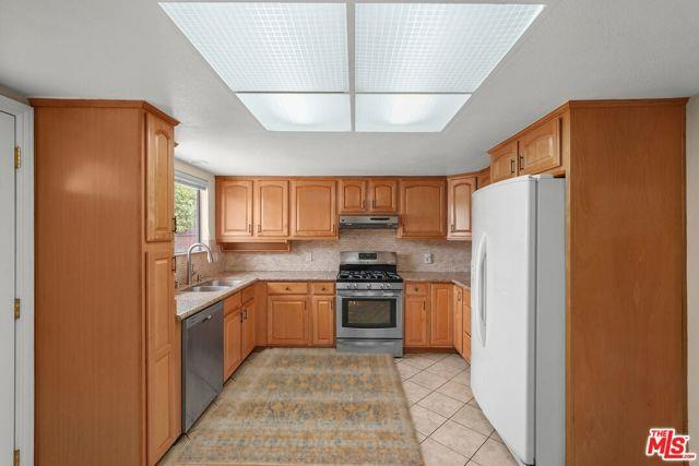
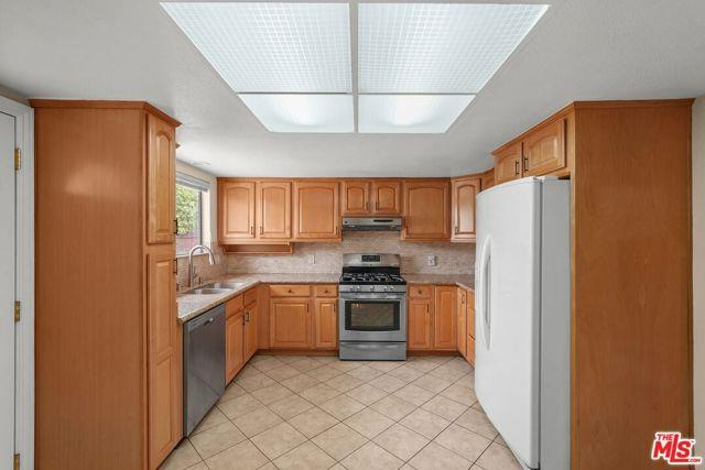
- rug [169,347,427,466]
